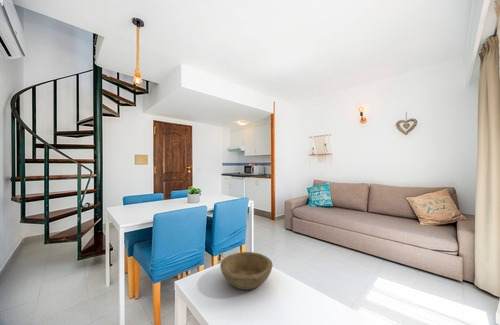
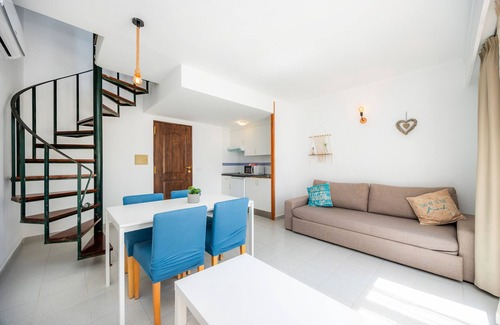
- bowl [219,251,273,291]
